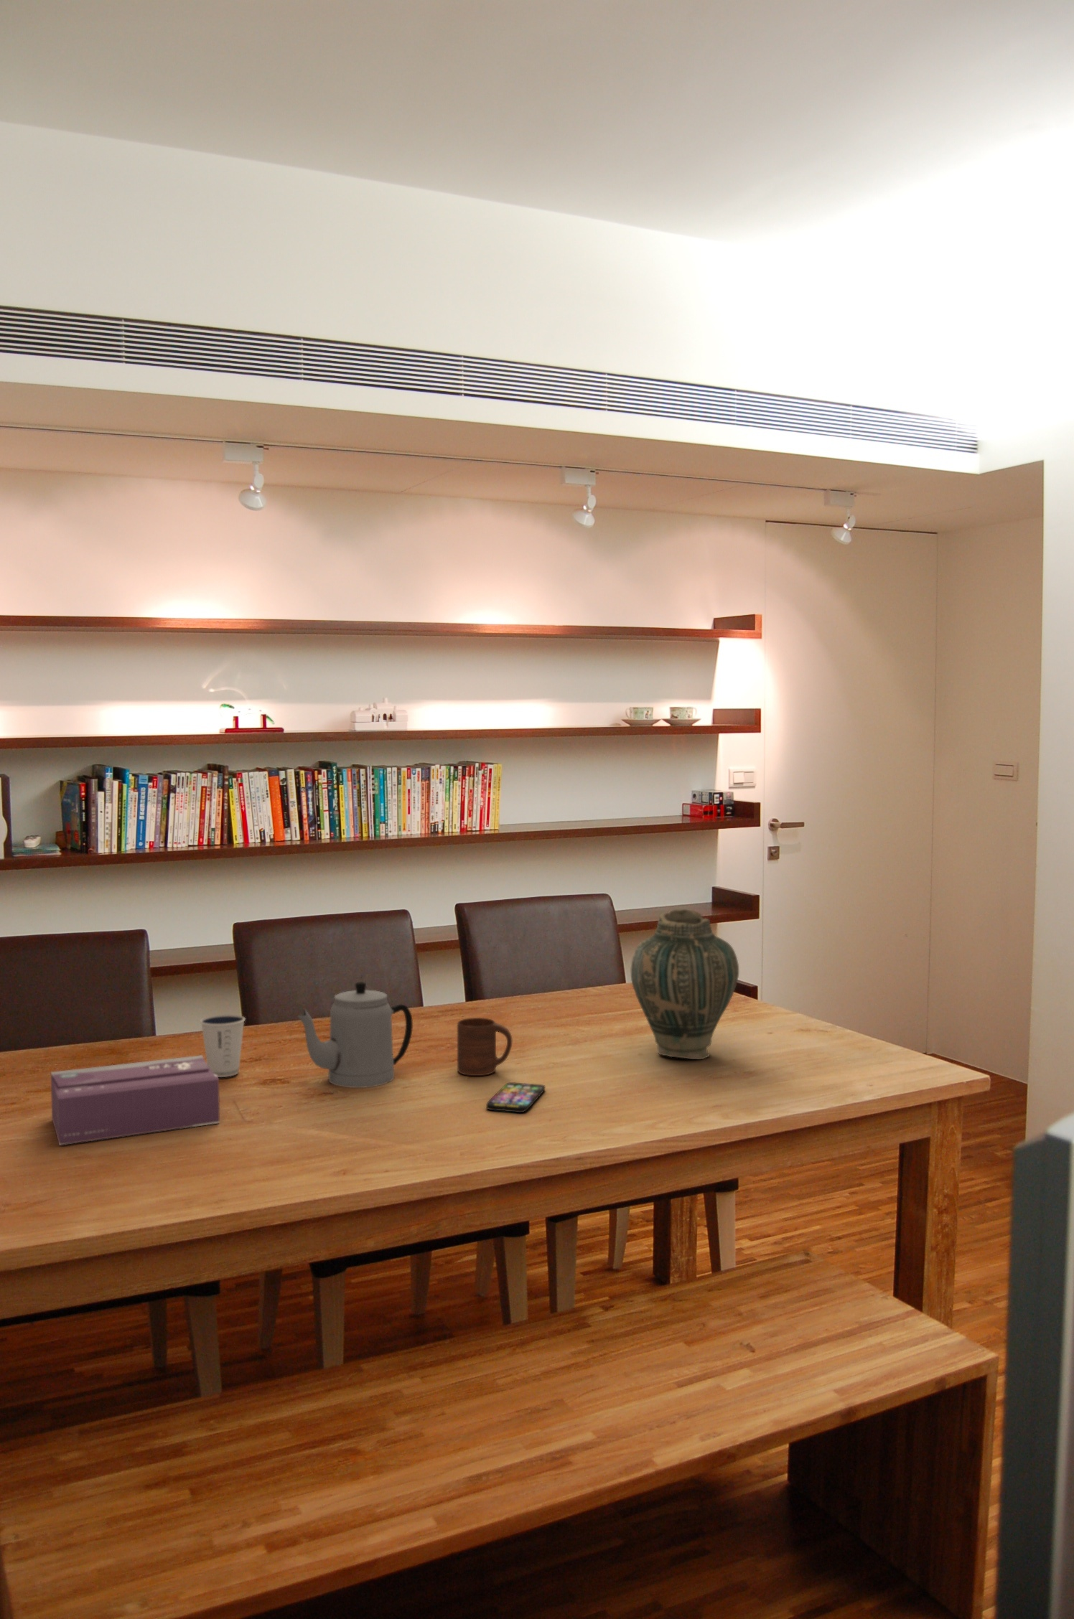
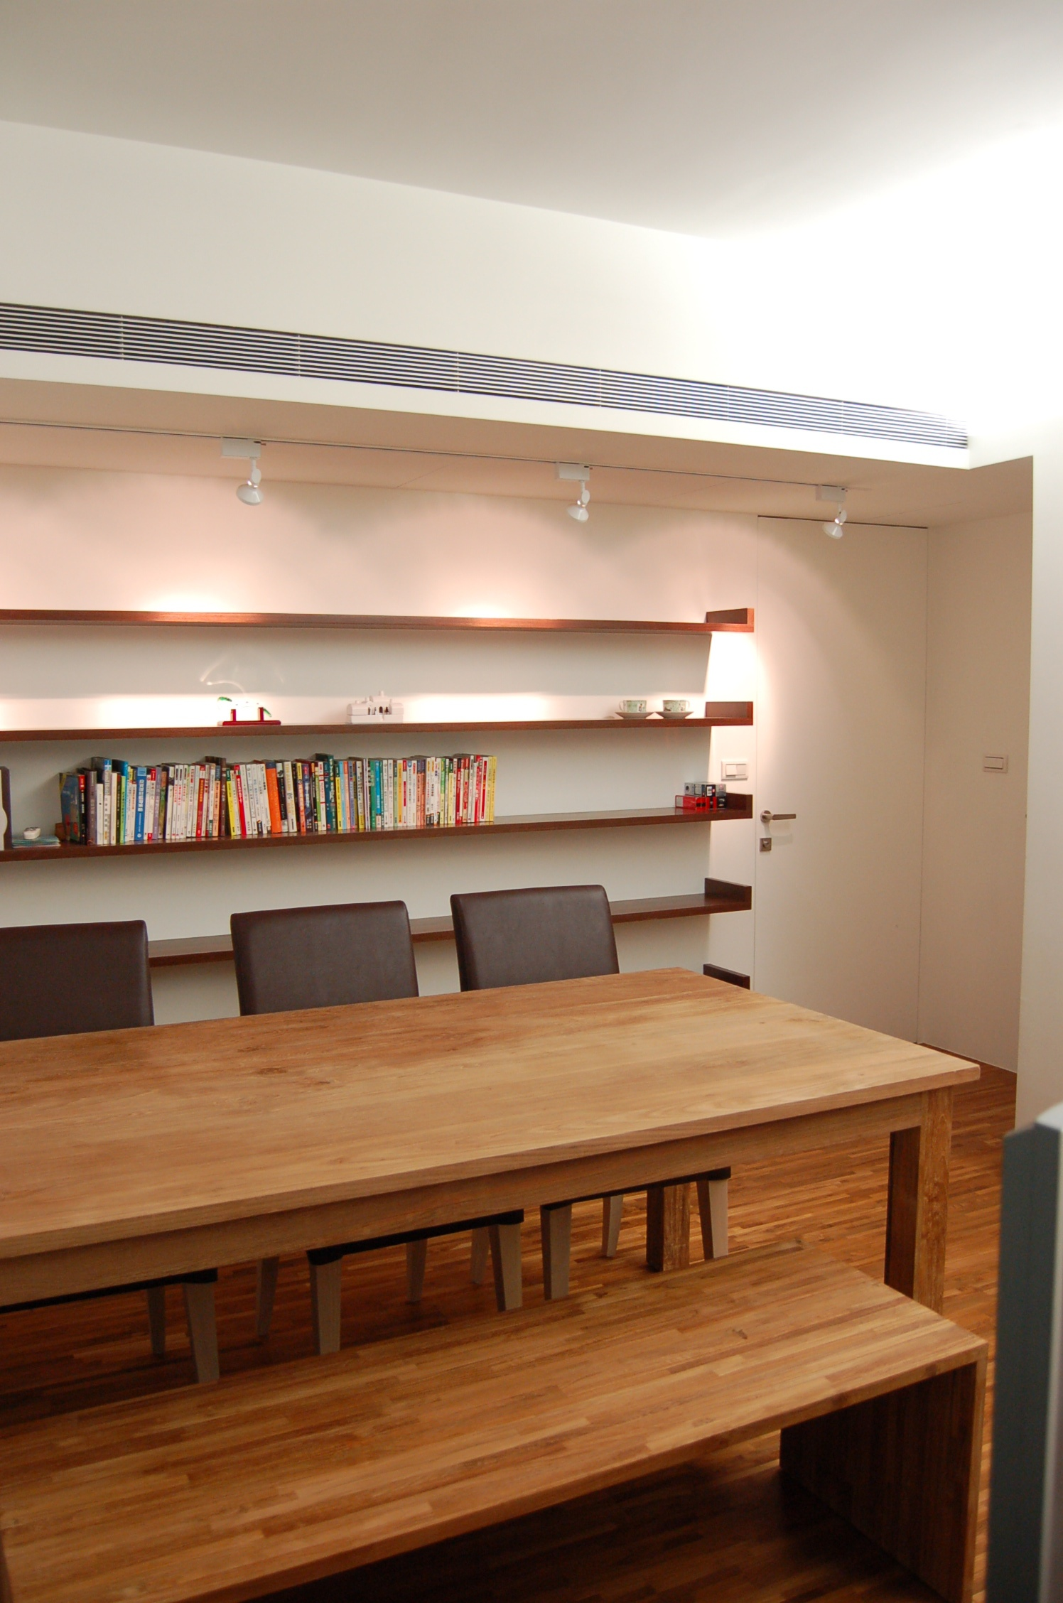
- dixie cup [200,1014,246,1077]
- teapot [297,981,414,1088]
- tissue box [50,1055,221,1146]
- smartphone [485,1081,545,1113]
- cup [457,1017,513,1076]
- vase [629,908,740,1059]
